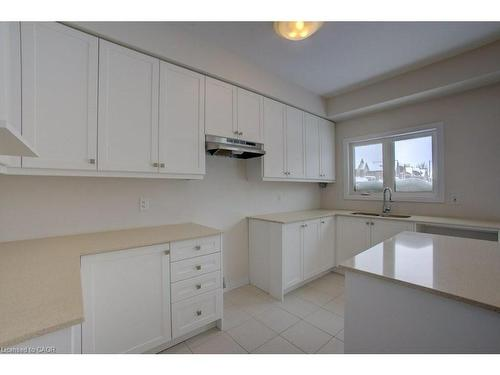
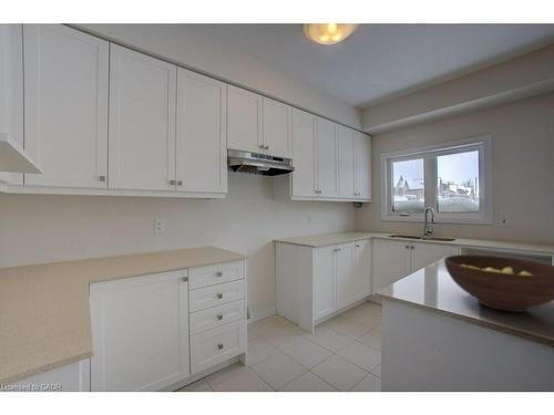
+ fruit bowl [443,253,554,313]
